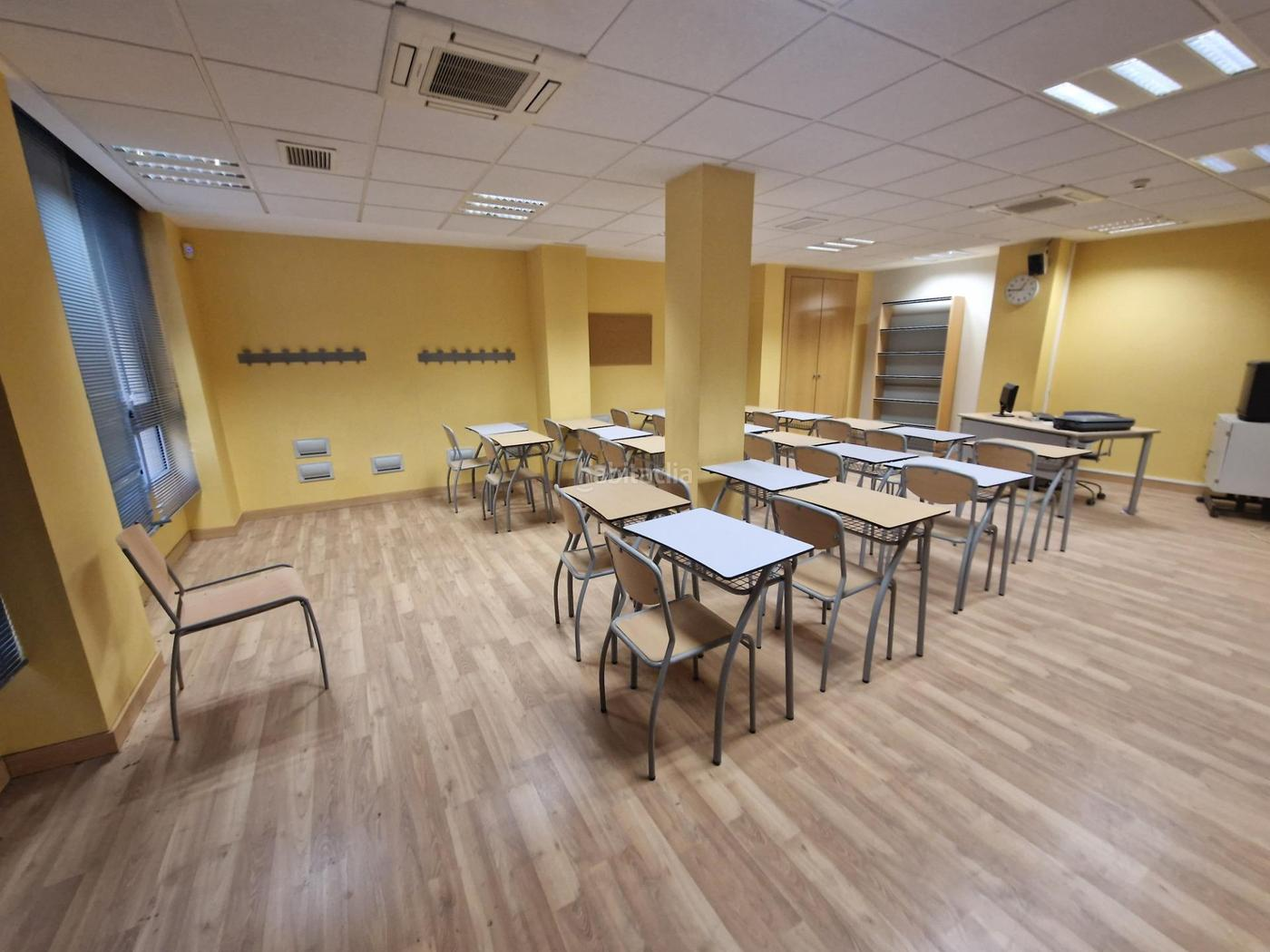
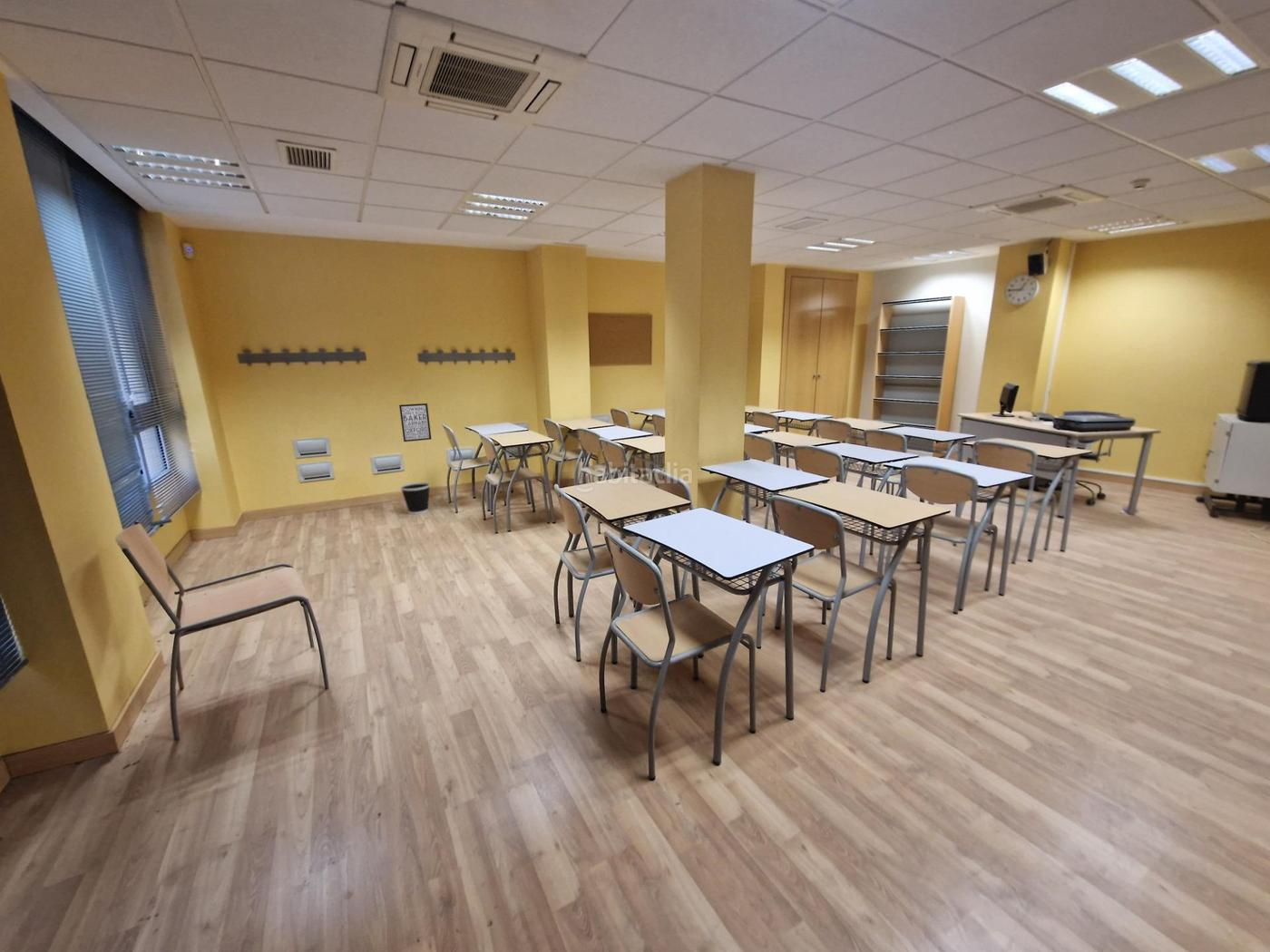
+ wastebasket [399,481,431,515]
+ wall art [398,403,432,442]
